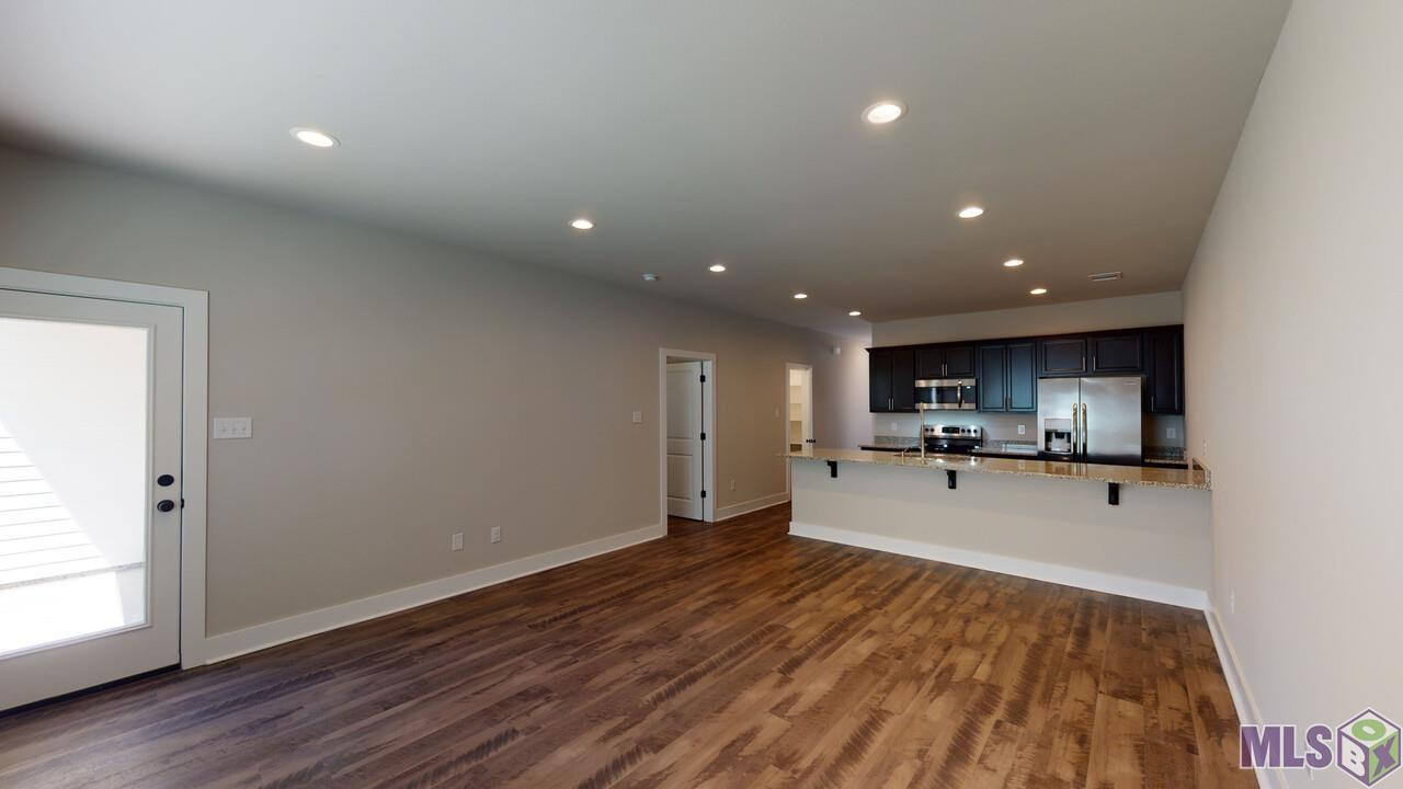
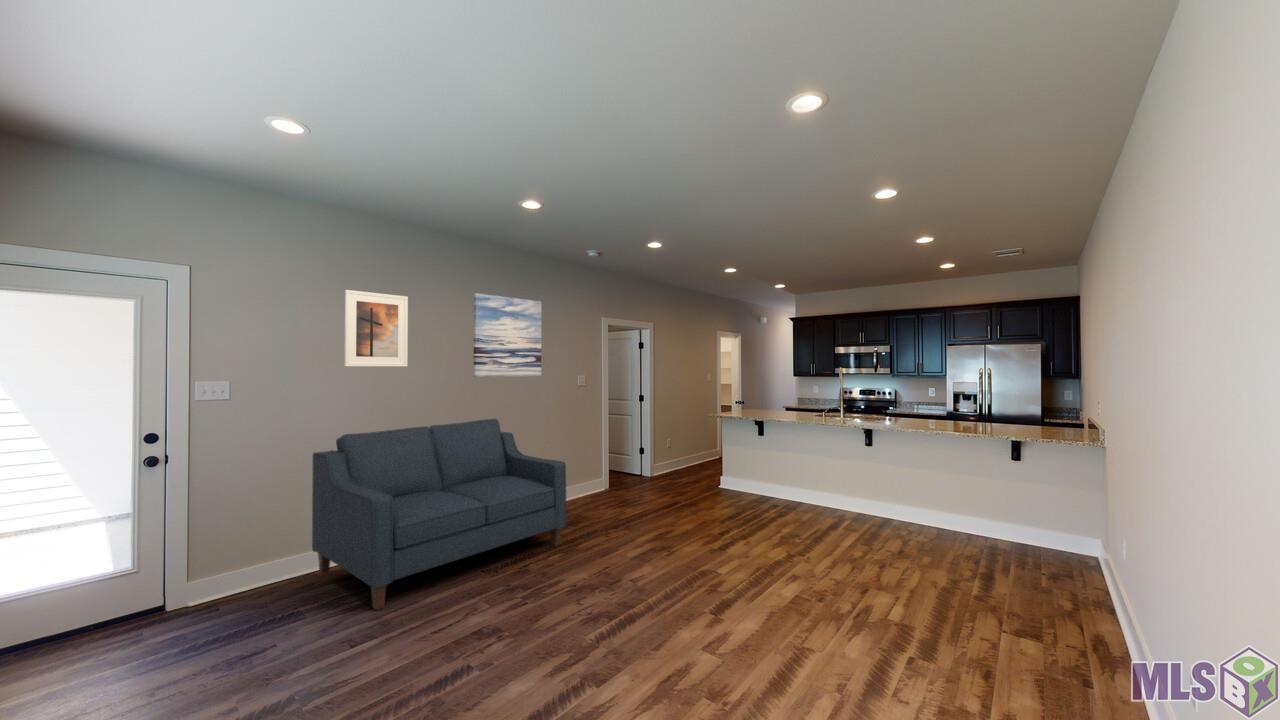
+ wall art [473,292,542,378]
+ sofa [311,418,568,611]
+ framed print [343,289,409,368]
